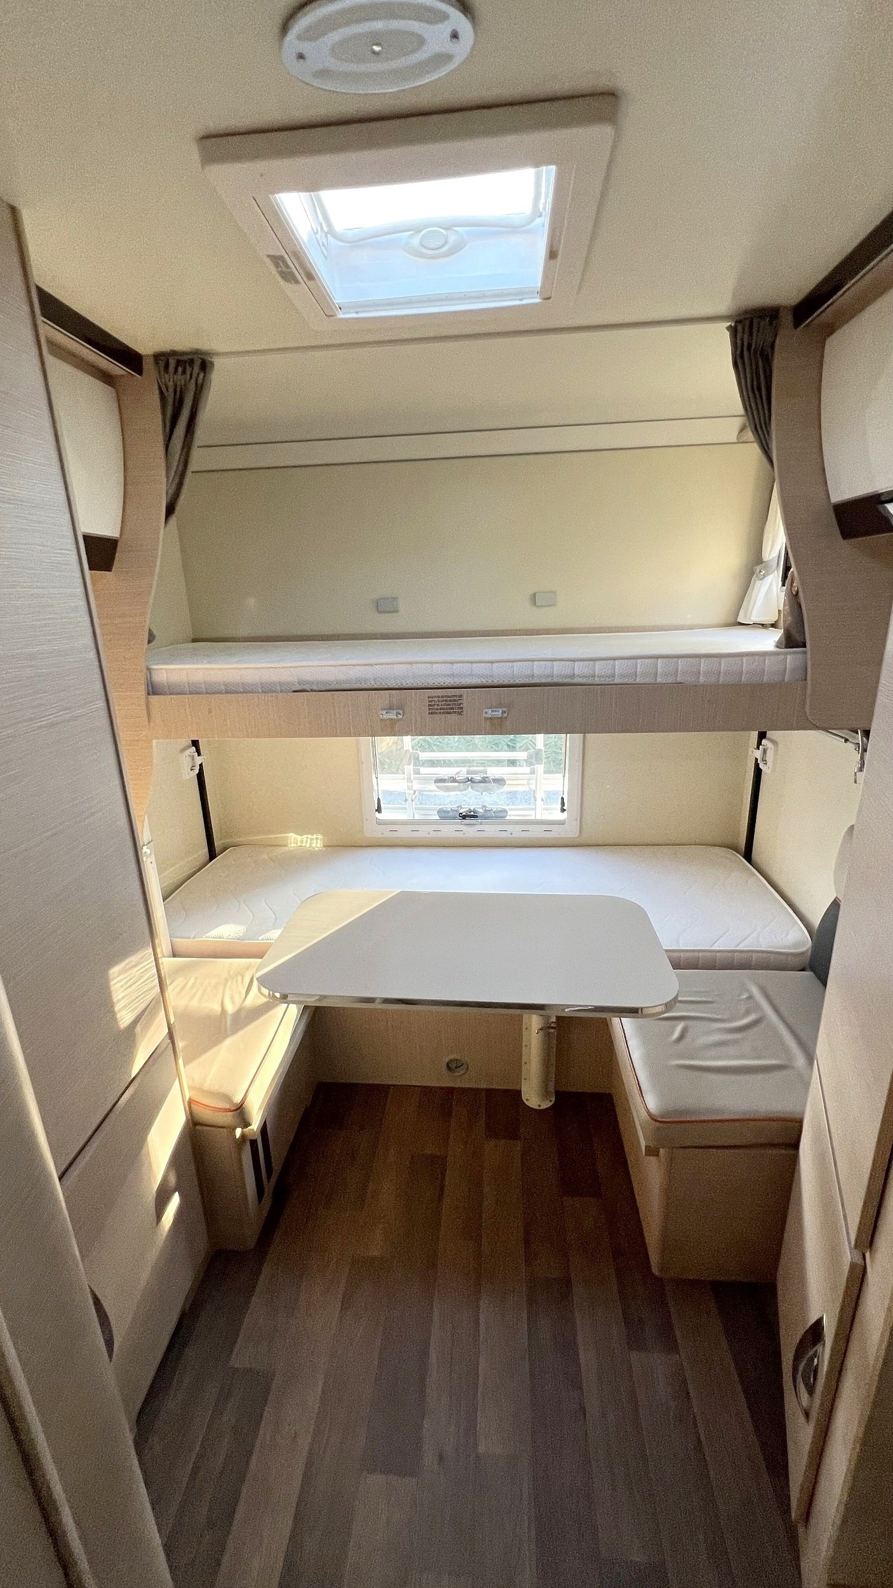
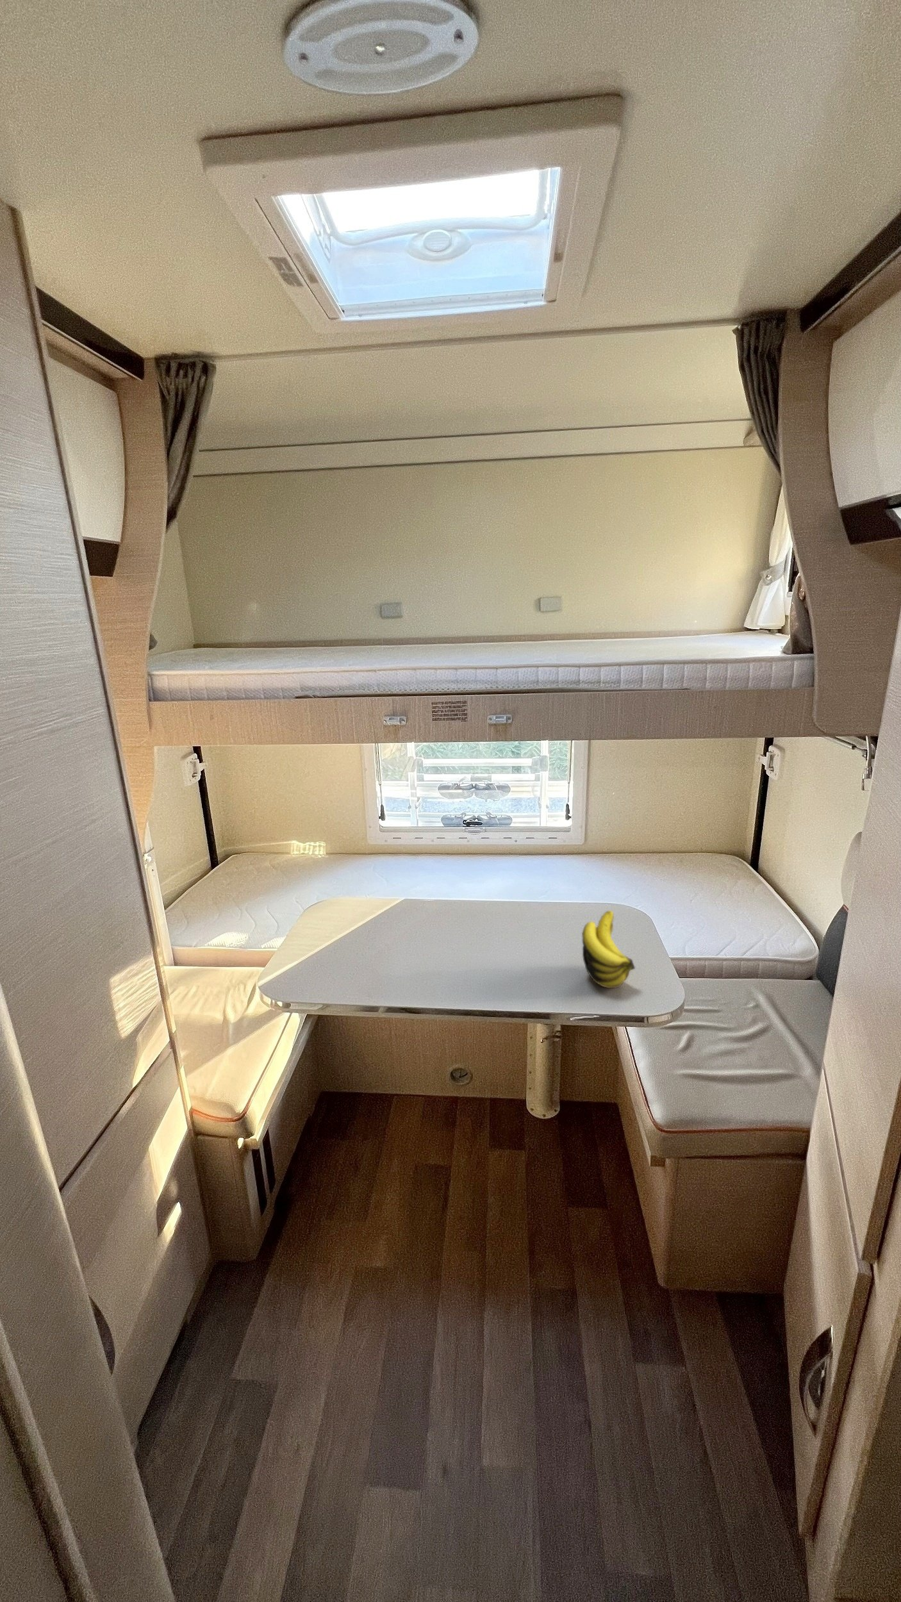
+ banana [581,910,636,989]
